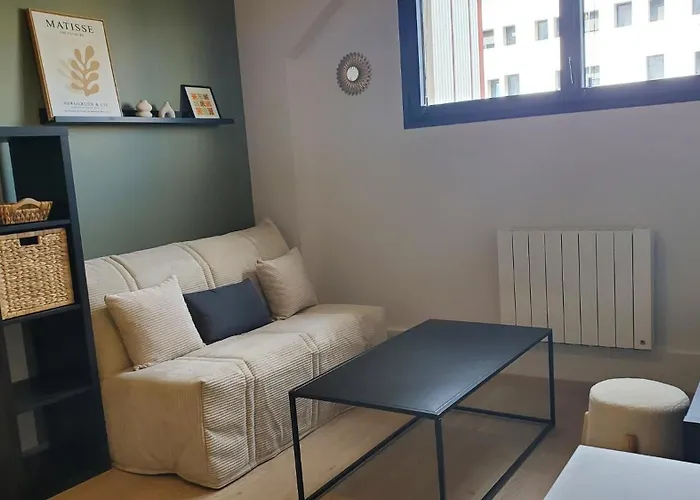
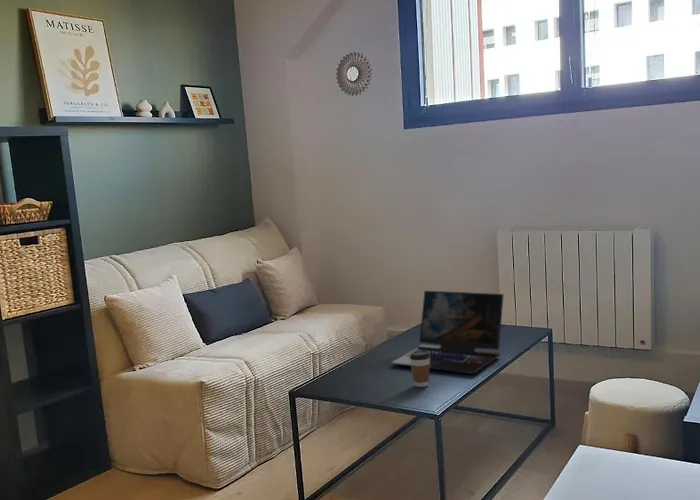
+ coffee cup [409,351,430,388]
+ laptop [390,289,505,375]
